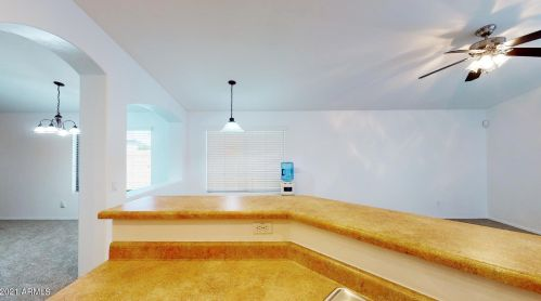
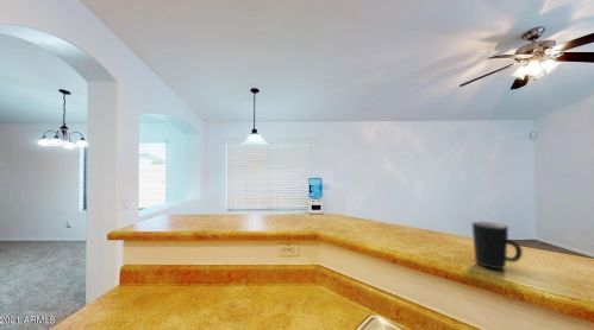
+ mug [471,221,524,271]
